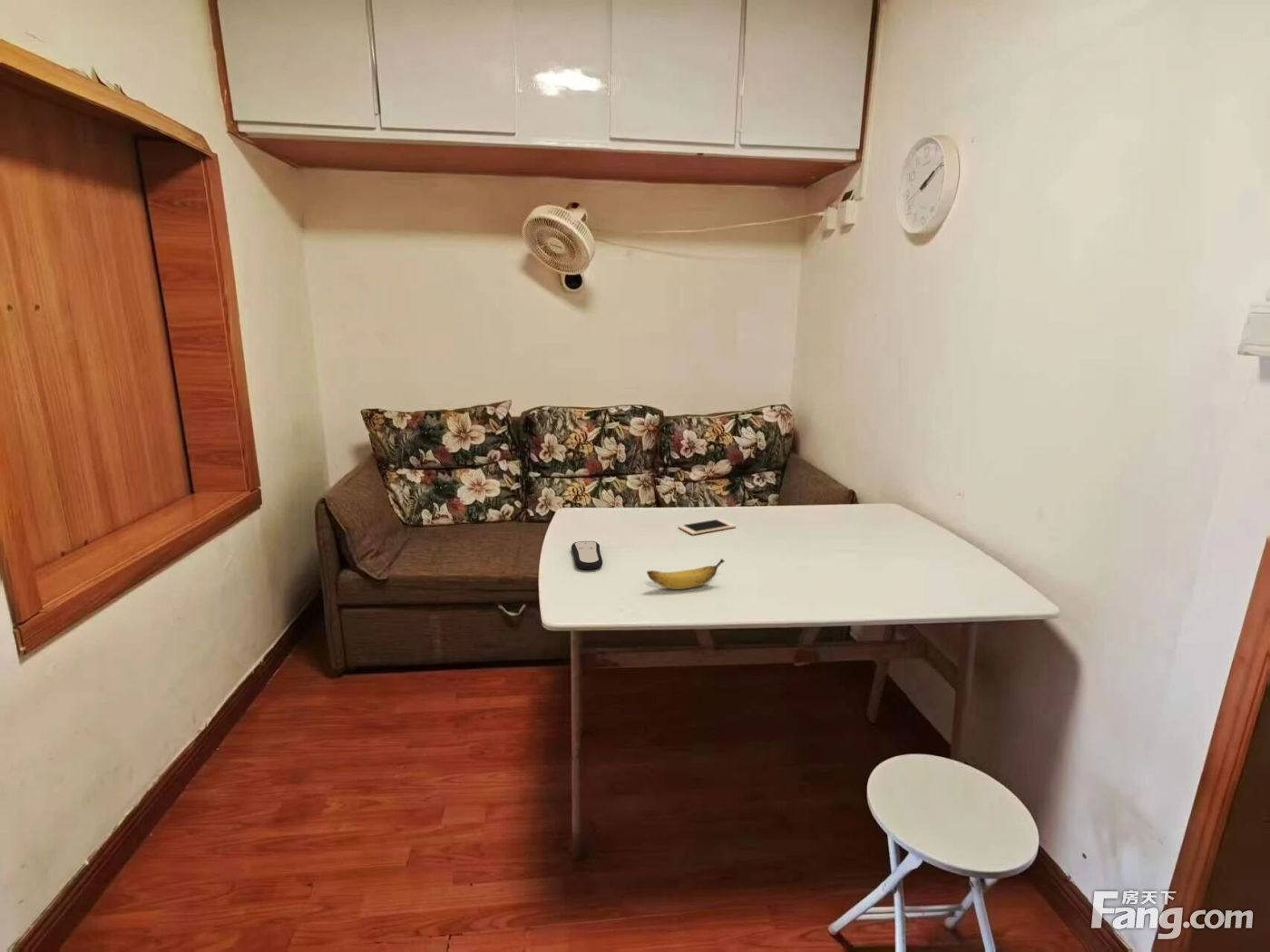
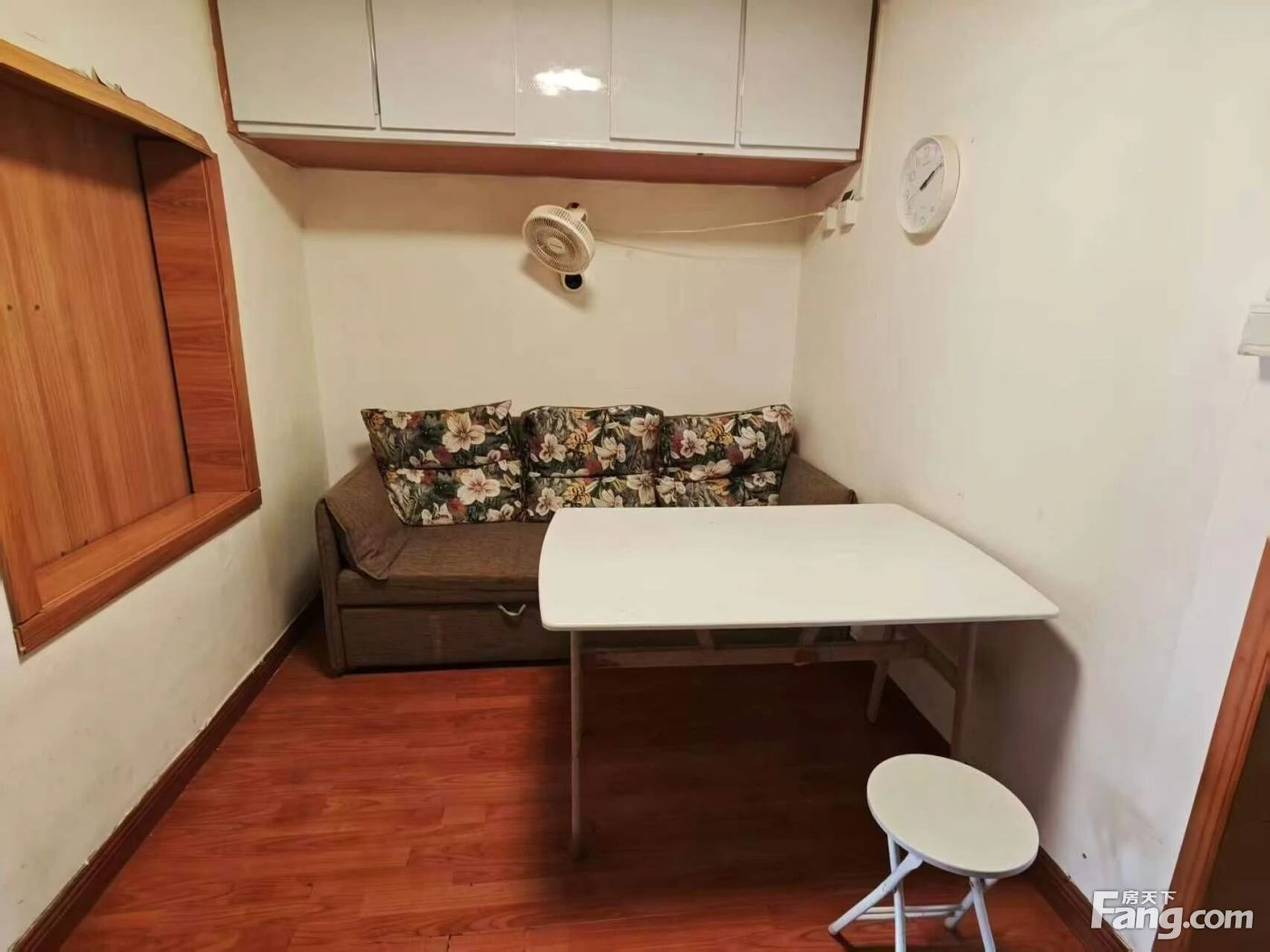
- banana [646,558,725,590]
- remote control [571,540,603,571]
- cell phone [678,518,737,536]
